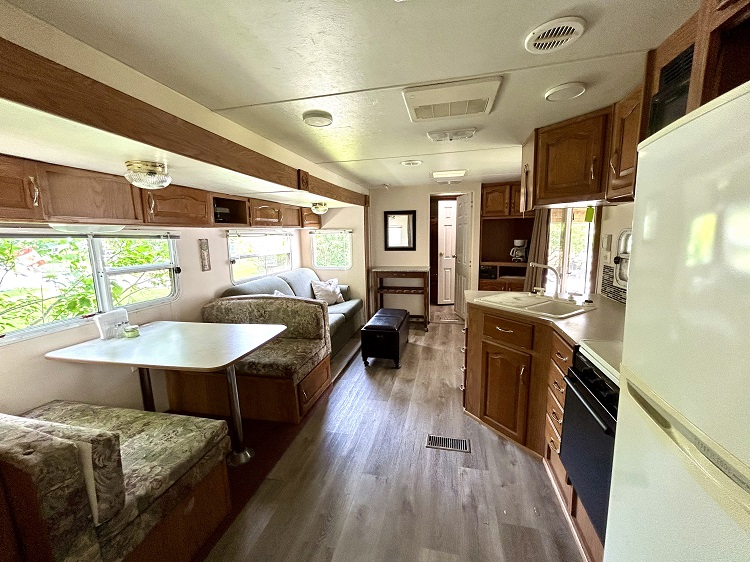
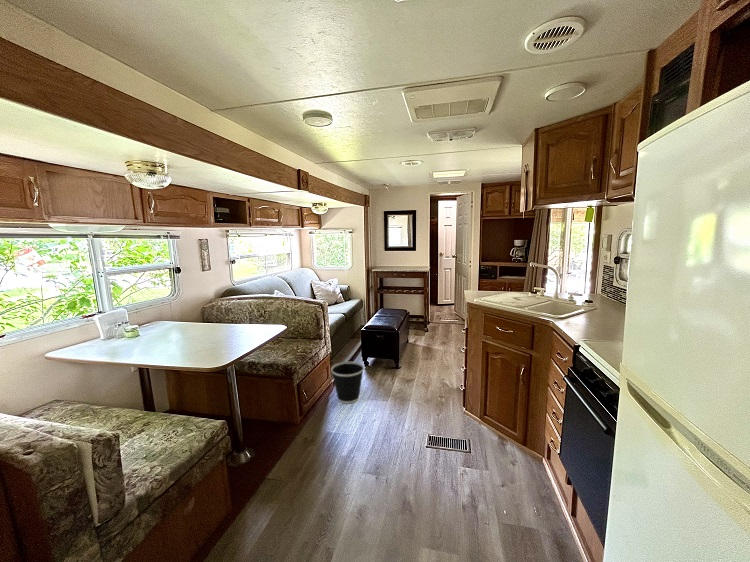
+ wastebasket [330,361,365,405]
